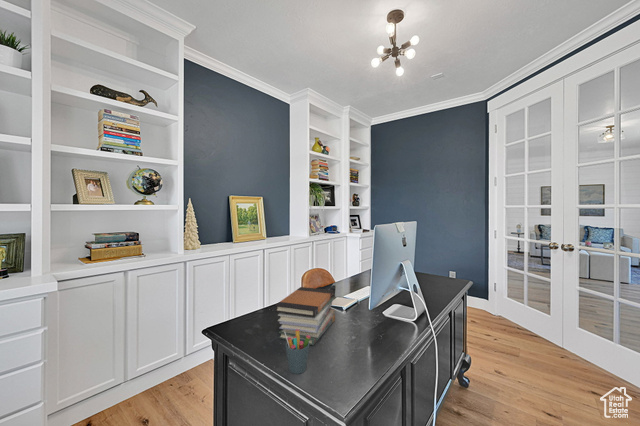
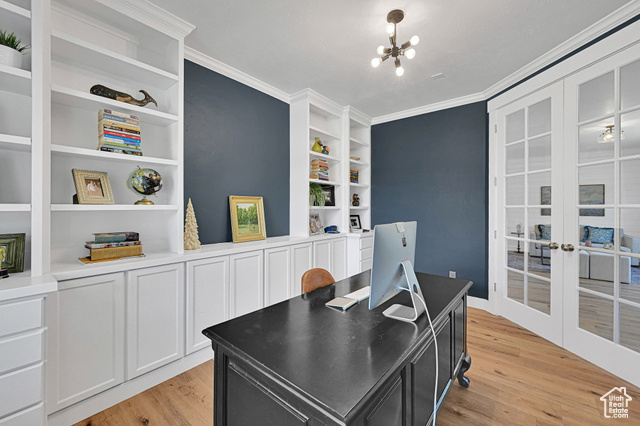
- pen holder [285,329,310,375]
- book stack [274,286,337,346]
